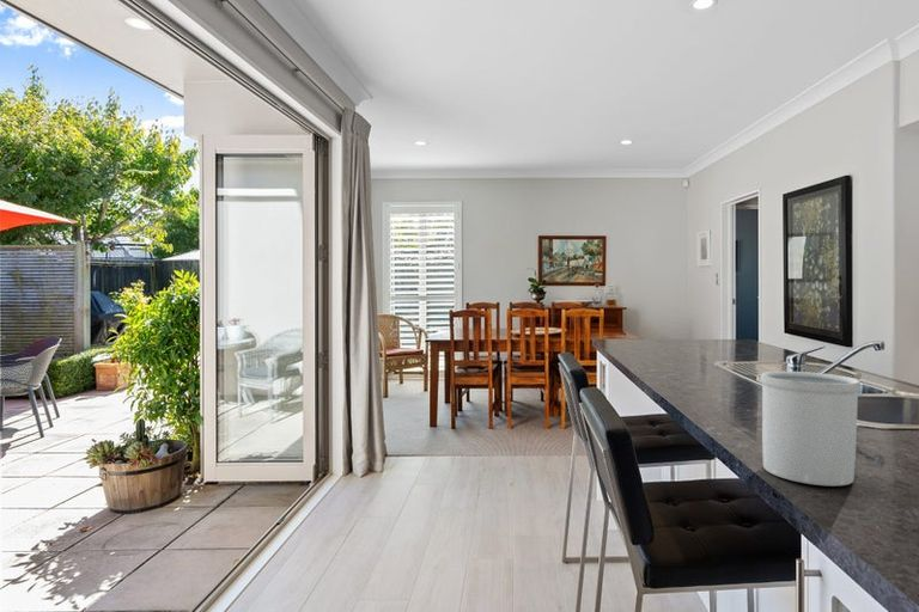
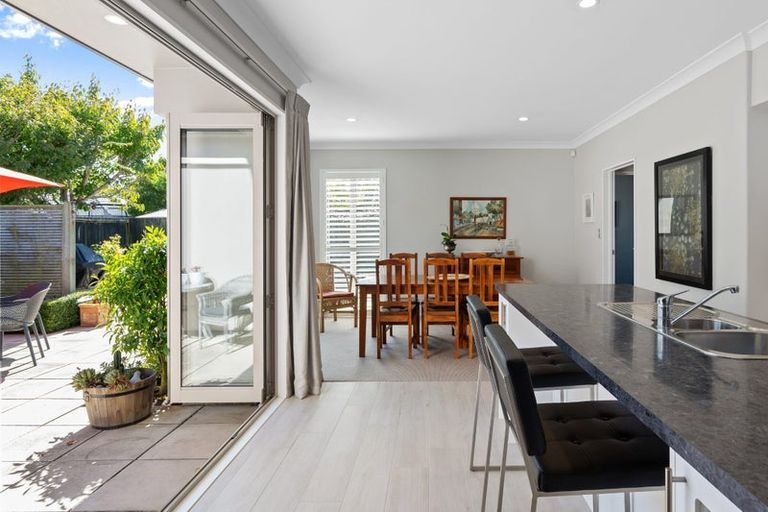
- utensil holder [760,371,862,488]
